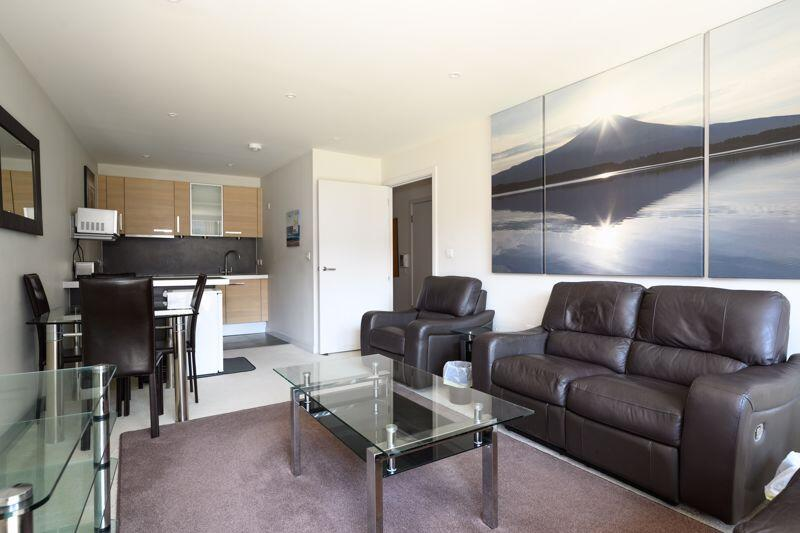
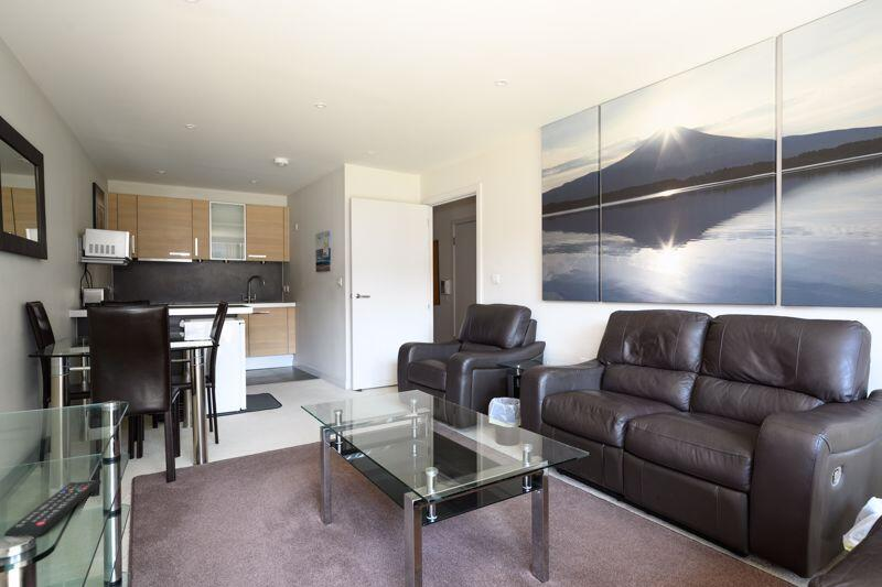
+ remote control [3,479,103,540]
